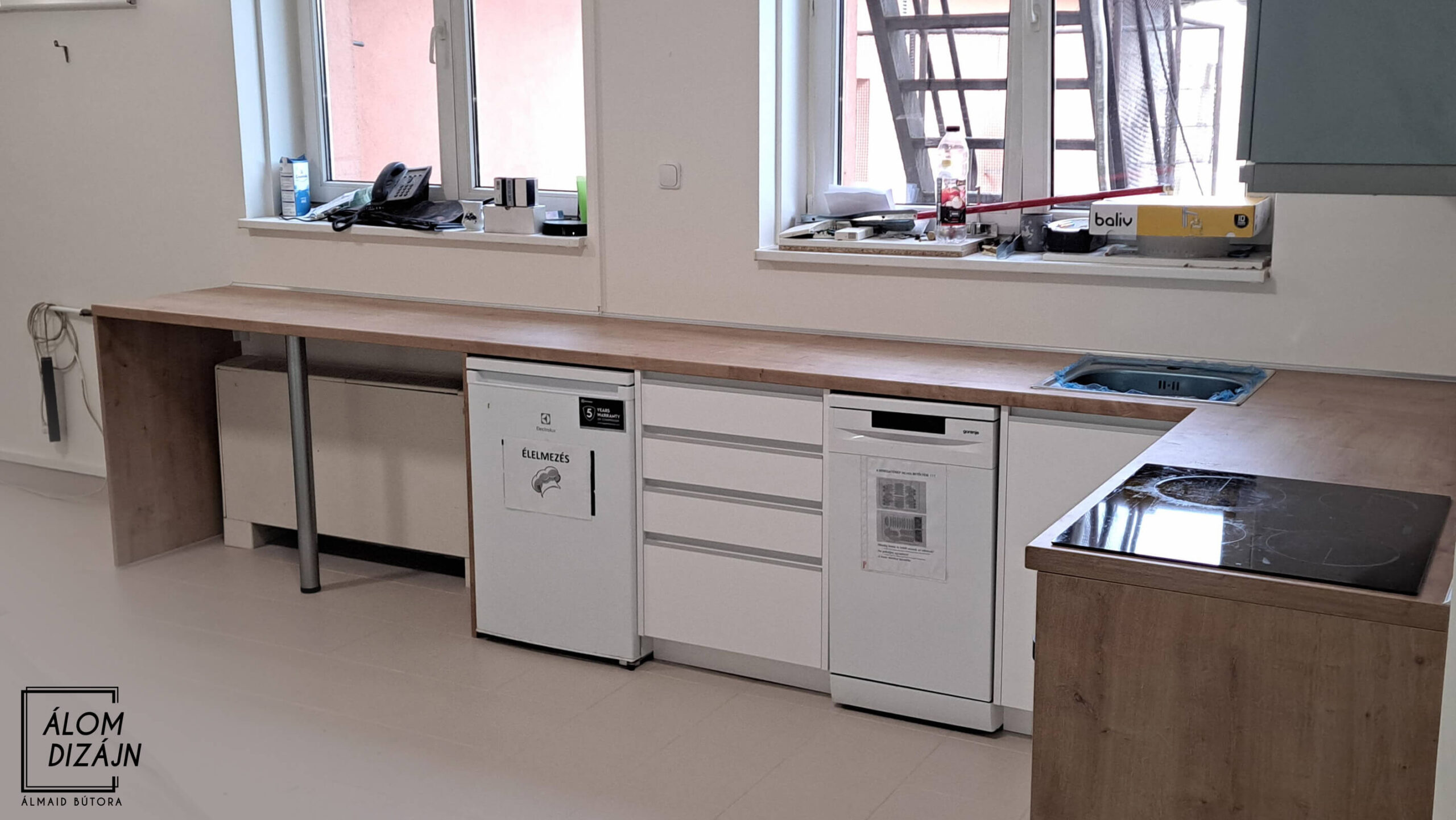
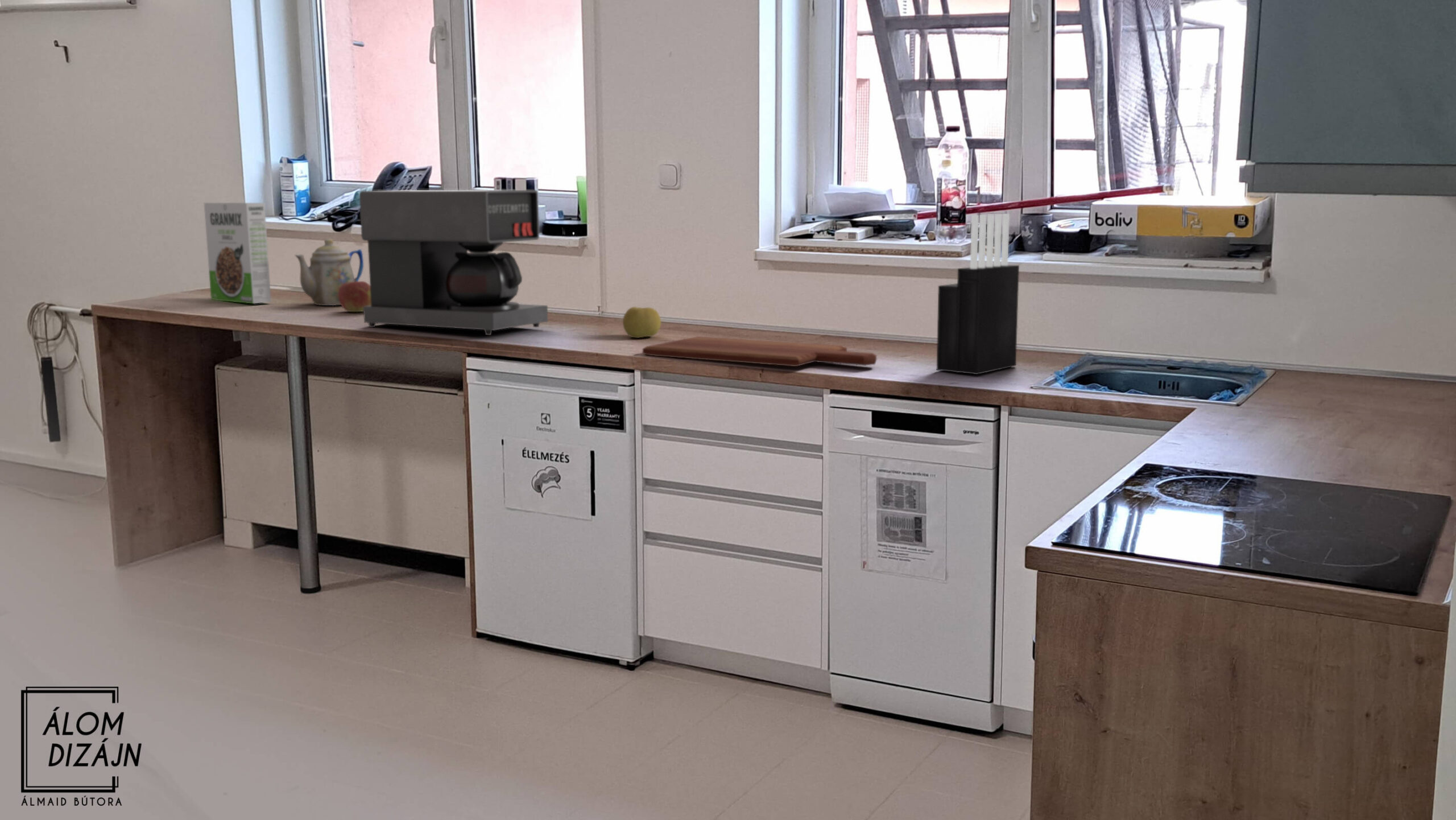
+ teapot [295,238,364,306]
+ apple [338,277,371,312]
+ knife block [936,213,1020,375]
+ cereal box [204,202,272,304]
+ coffee maker [359,189,549,336]
+ cutting board [642,336,877,367]
+ fruit [622,306,661,339]
